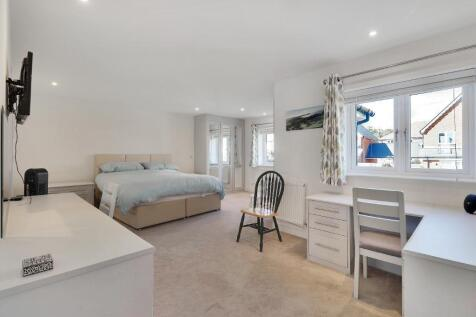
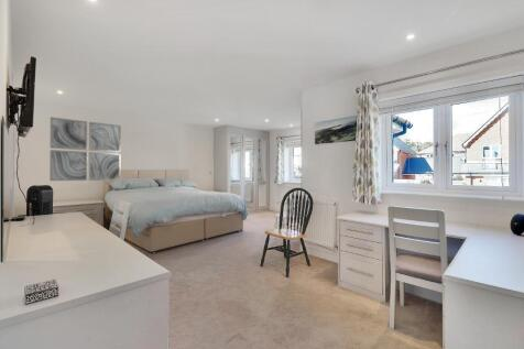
+ wall art [48,116,122,182]
